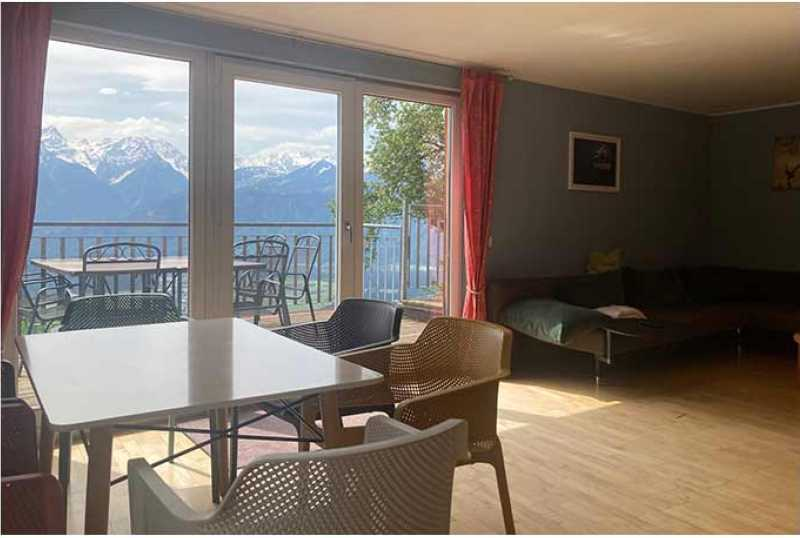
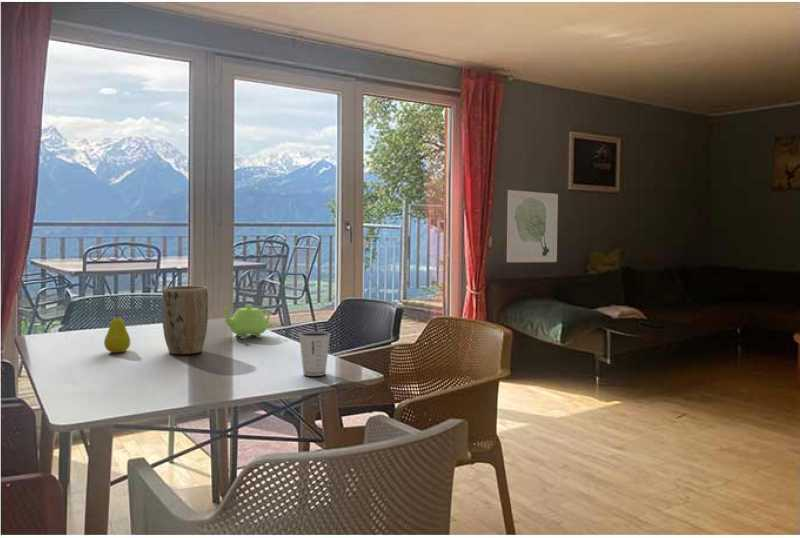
+ wall art [506,189,559,263]
+ plant pot [161,285,209,355]
+ teapot [220,303,272,340]
+ fruit [103,312,131,354]
+ dixie cup [298,331,332,377]
